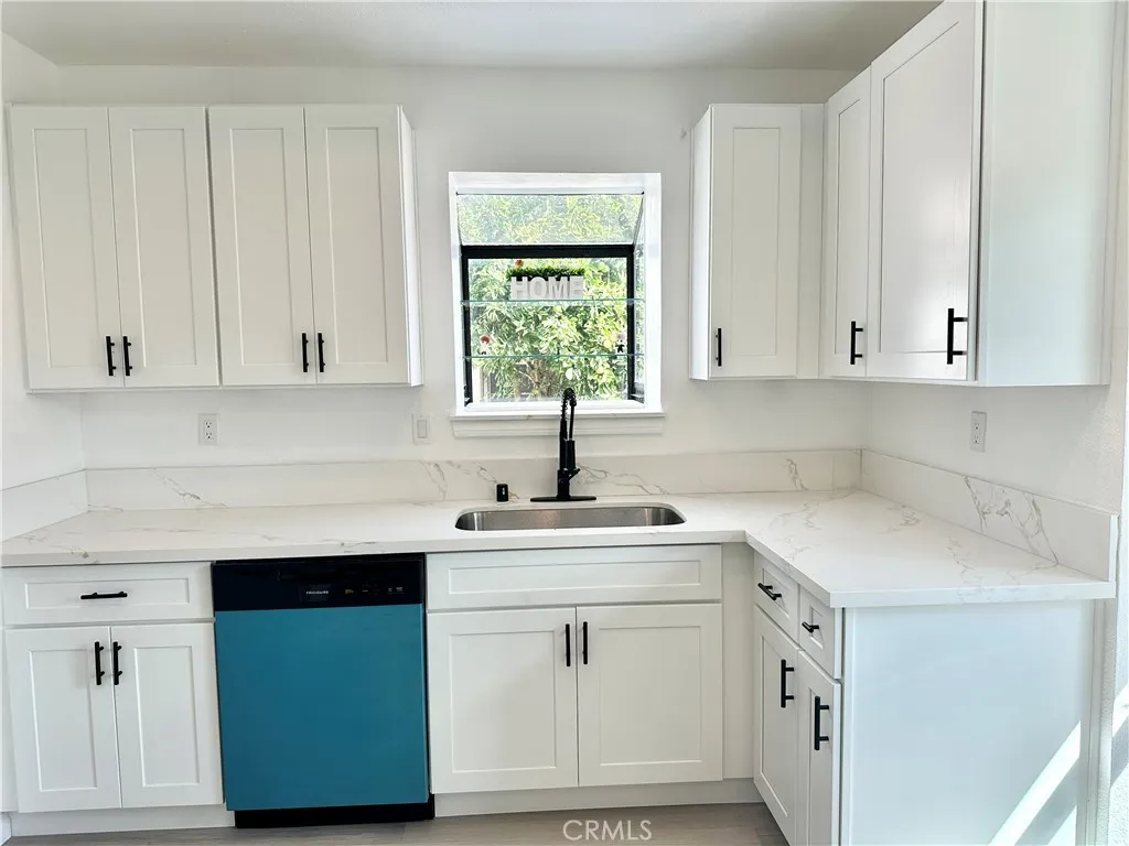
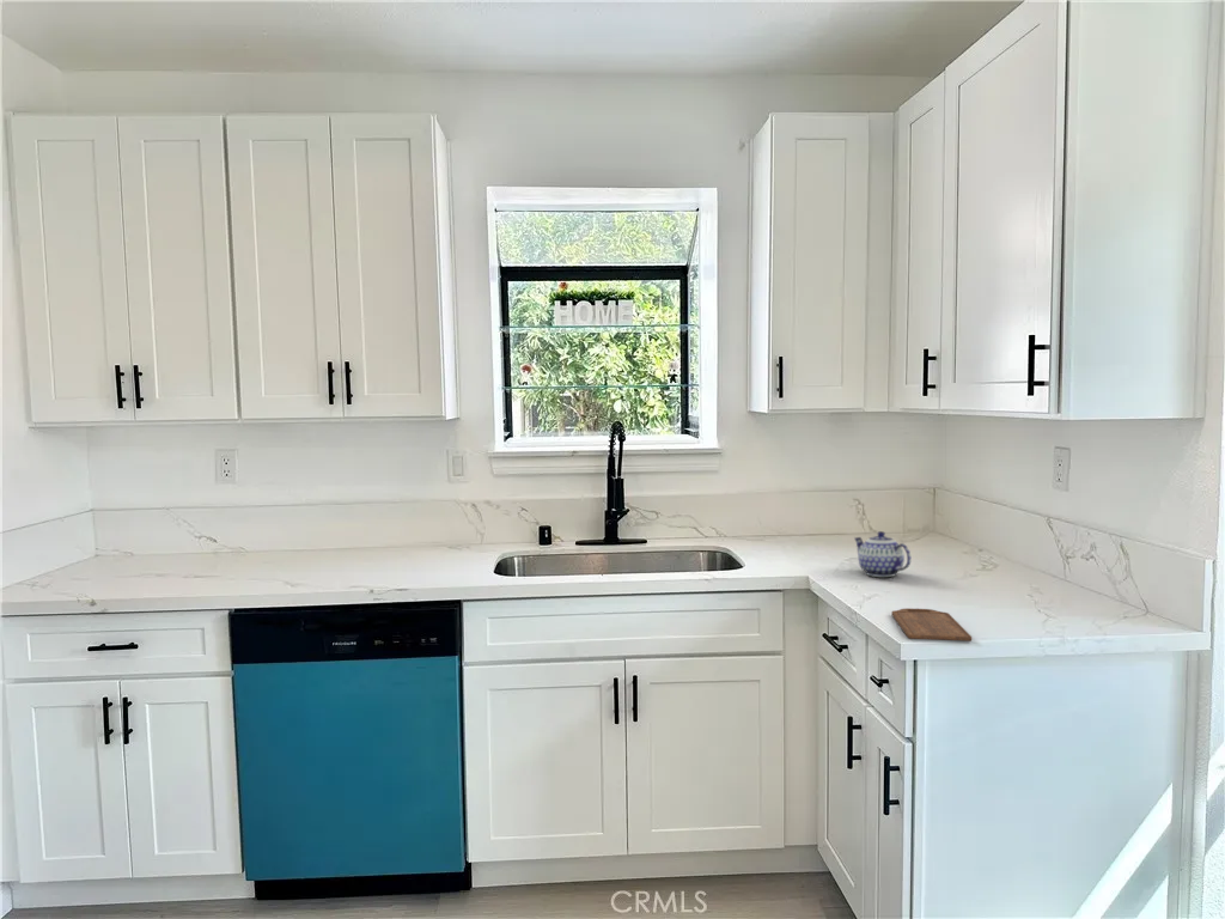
+ cutting board [890,607,973,643]
+ teapot [853,530,913,578]
